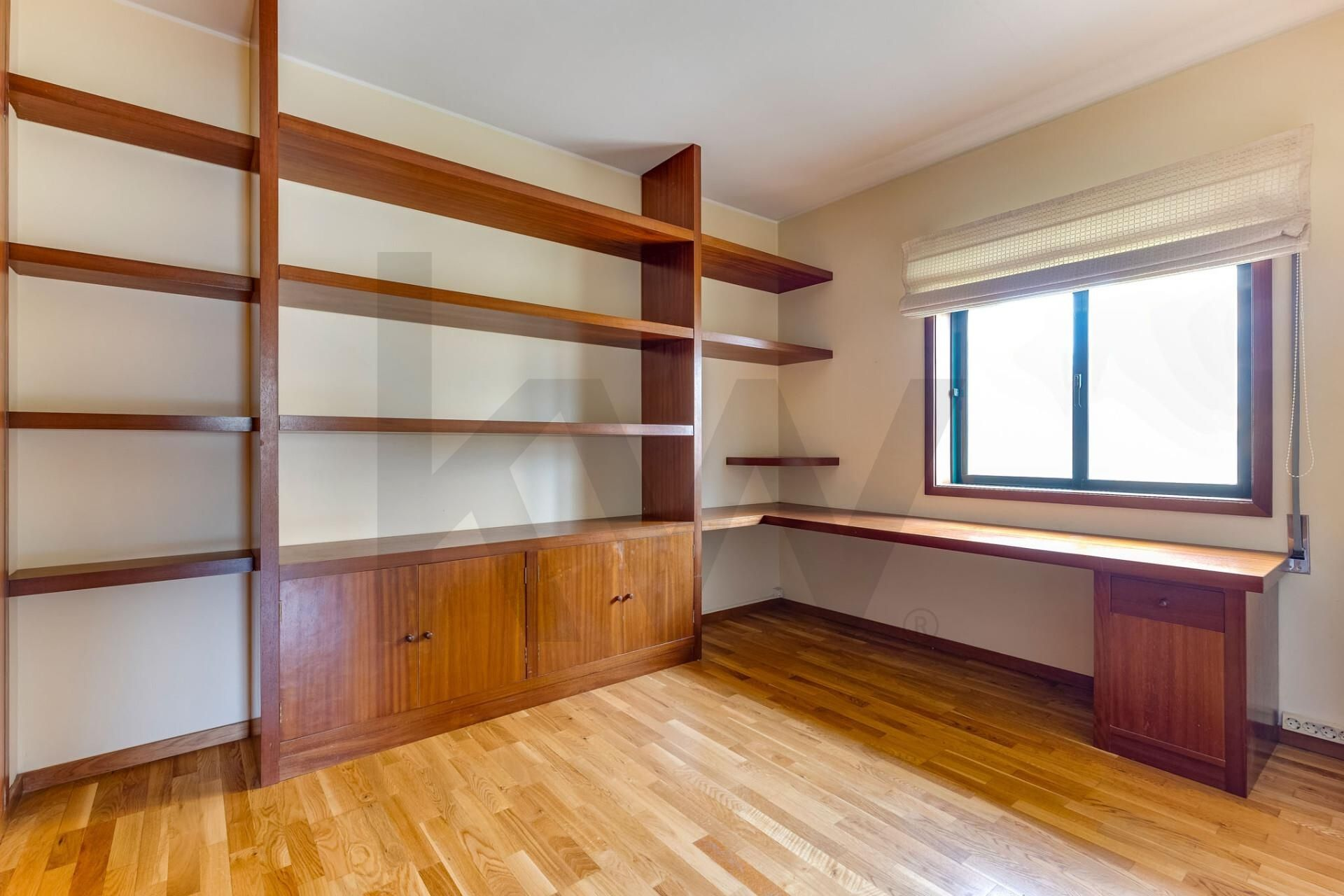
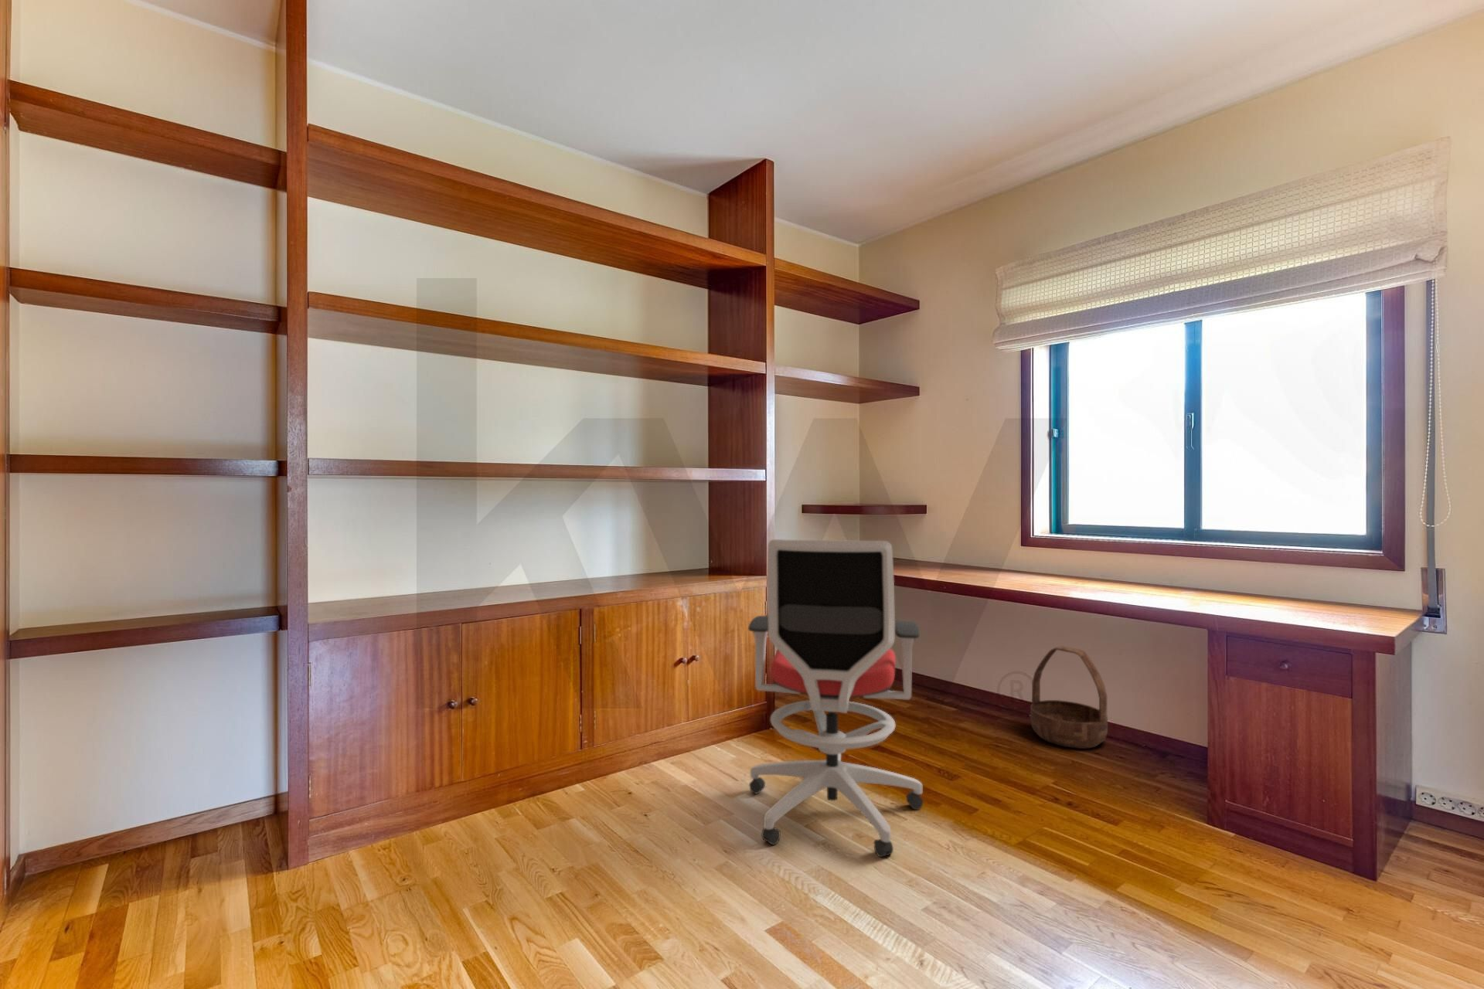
+ basket [1029,645,1109,749]
+ office chair [748,539,924,859]
